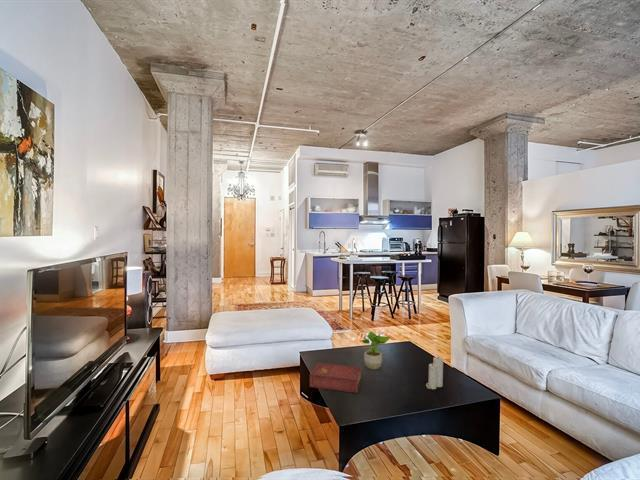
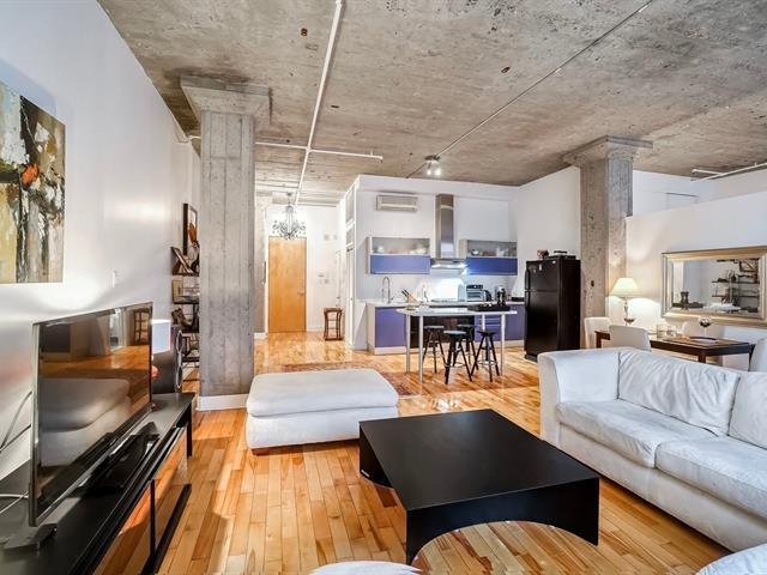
- potted plant [361,330,392,371]
- candle [425,356,444,390]
- book [309,362,363,394]
